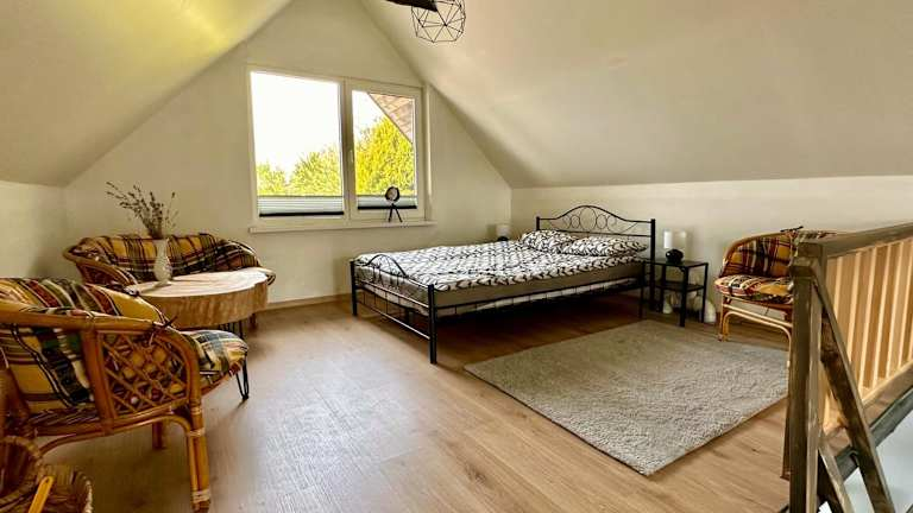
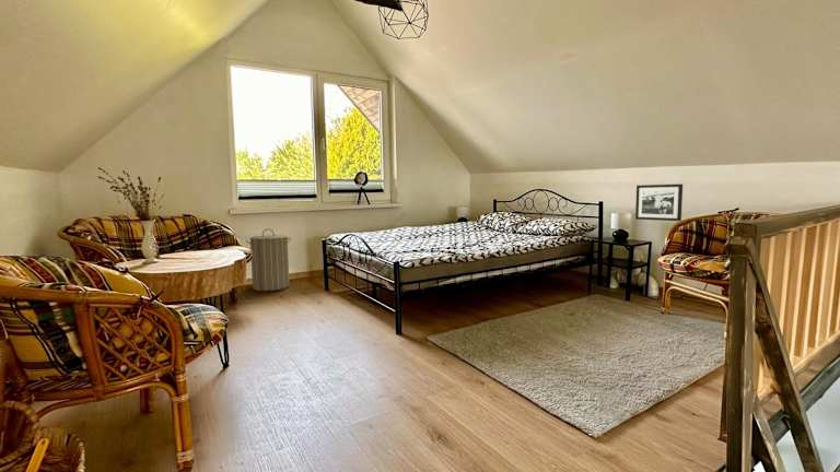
+ laundry hamper [245,227,292,292]
+ picture frame [634,182,684,222]
